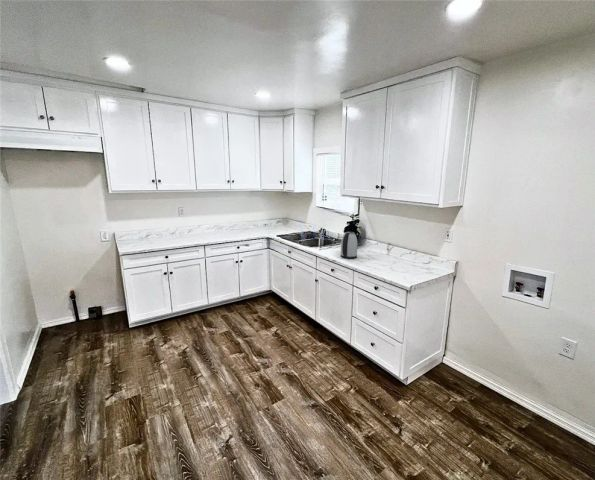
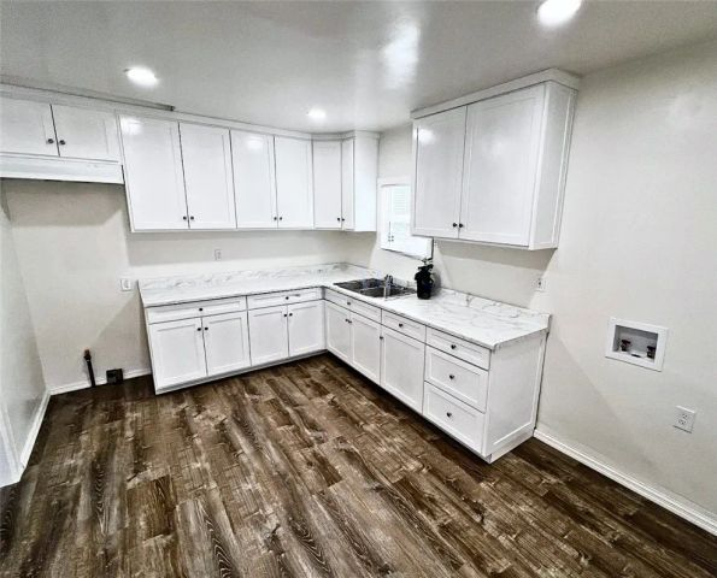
- kettle [340,230,358,260]
